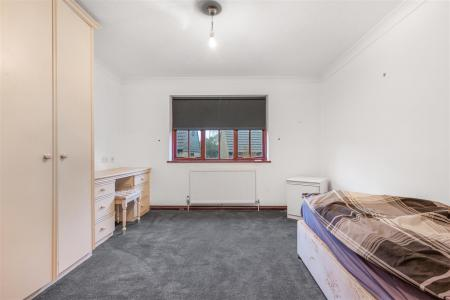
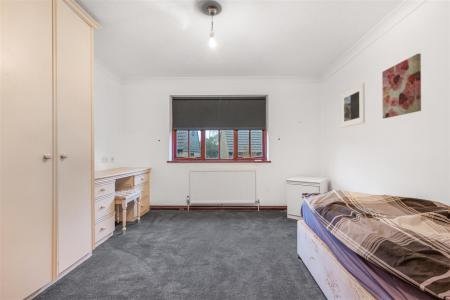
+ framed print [340,82,366,129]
+ wall art [381,53,422,119]
